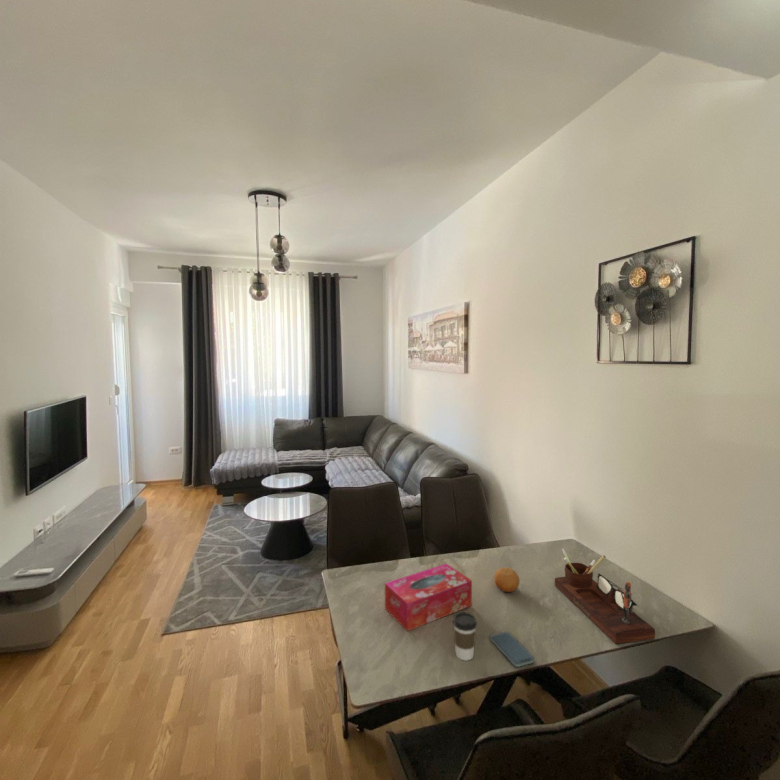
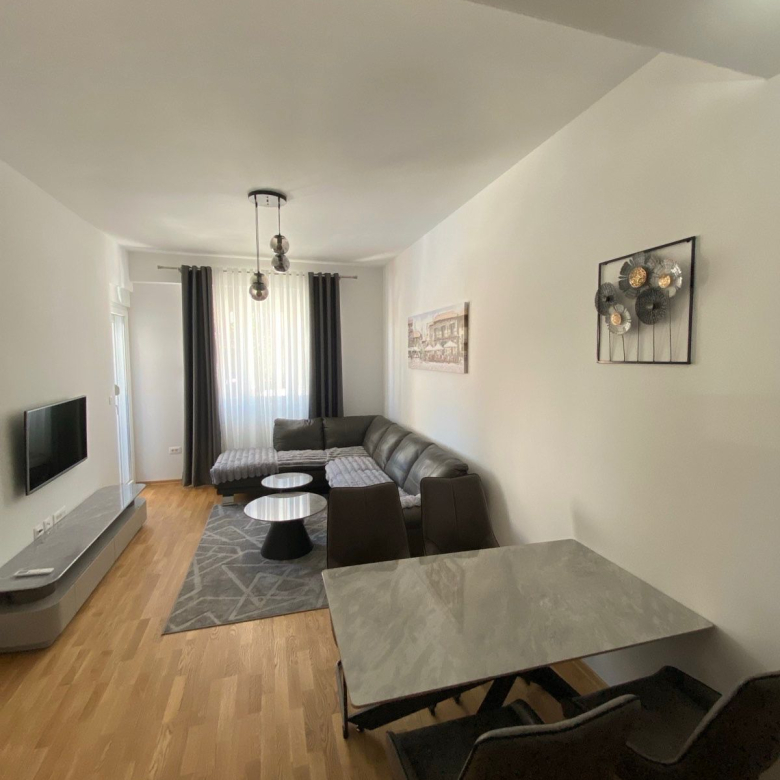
- tissue box [384,563,473,632]
- desk organizer [554,548,656,645]
- coffee cup [452,611,478,662]
- fruit [493,567,520,593]
- smartphone [489,631,536,668]
